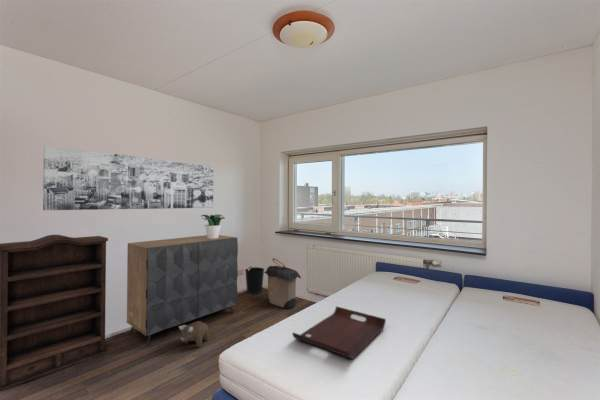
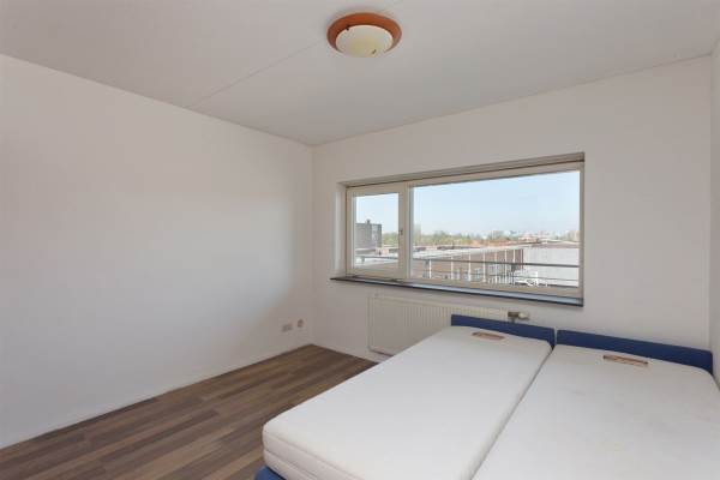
- laundry hamper [264,257,302,310]
- serving tray [291,305,387,360]
- potted plant [200,213,226,238]
- plush toy [178,320,210,348]
- bookshelf [0,234,109,392]
- wastebasket [244,266,265,295]
- dresser [126,234,239,347]
- wall art [42,145,215,211]
